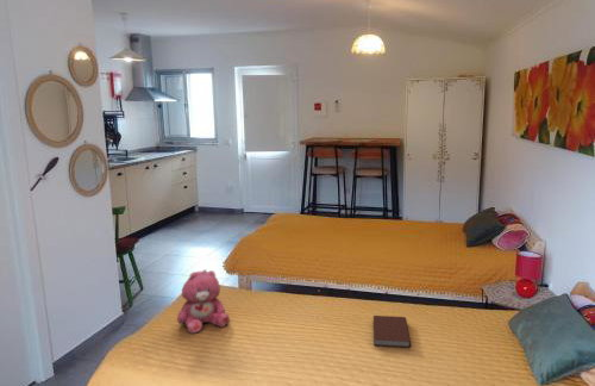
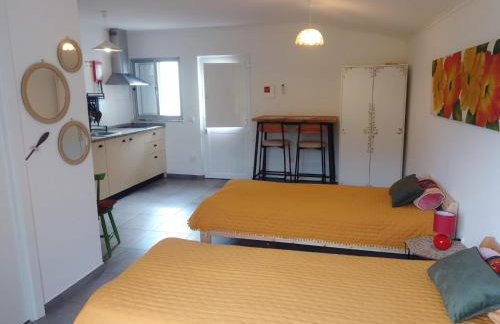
- book [372,315,412,349]
- teddy bear [176,268,231,335]
